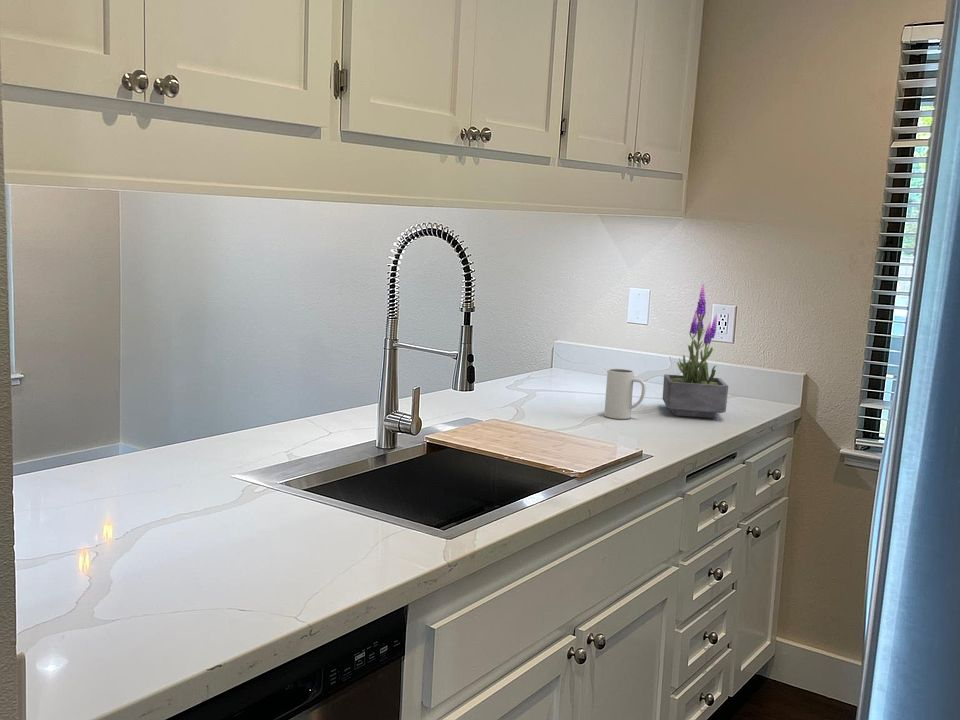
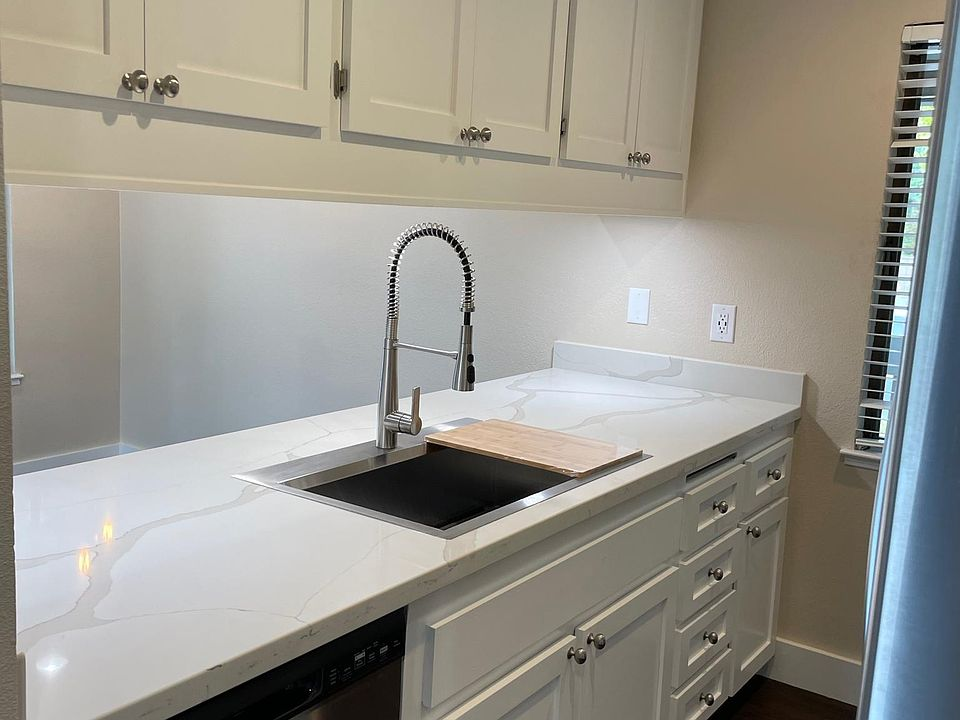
- mug [603,368,647,420]
- potted plant [662,282,729,419]
